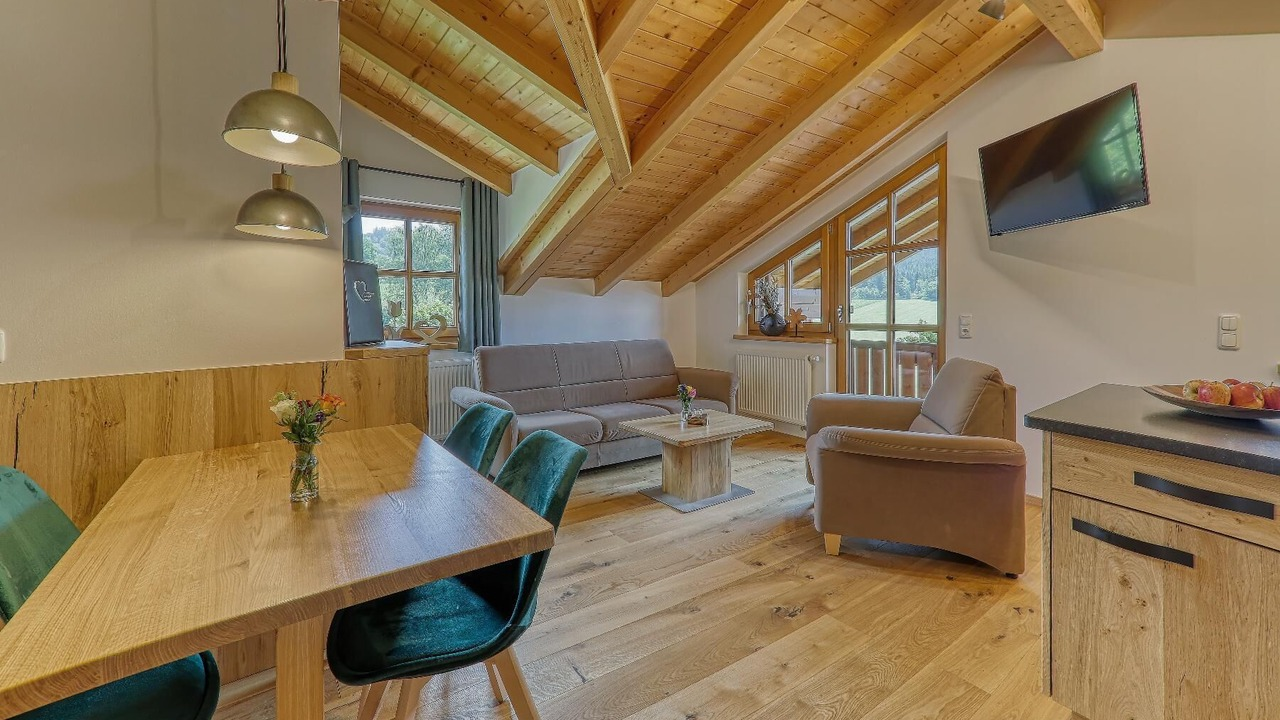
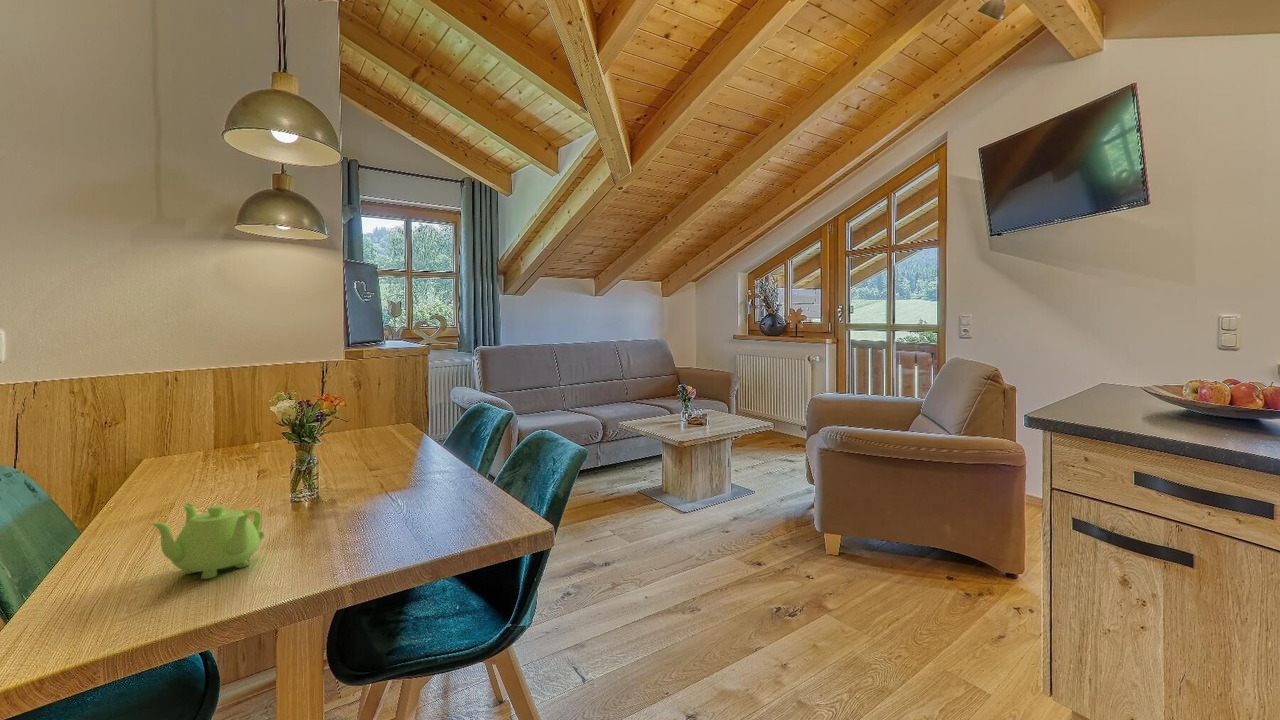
+ teapot [149,502,265,580]
